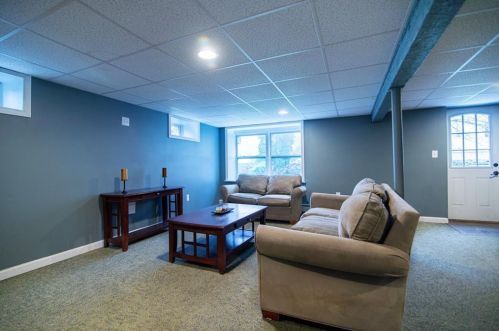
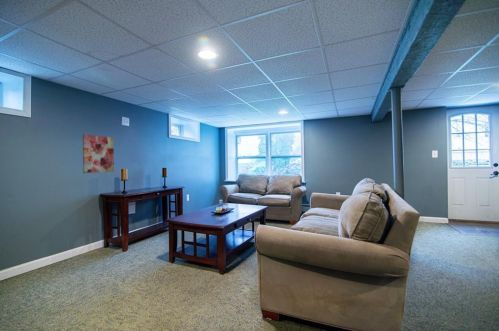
+ wall art [82,133,115,174]
